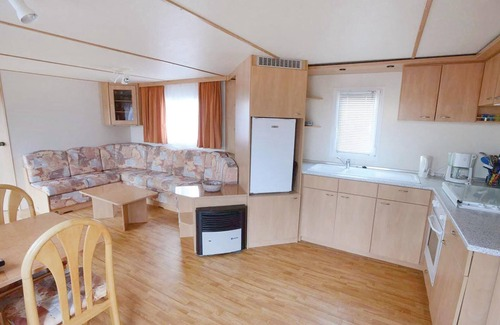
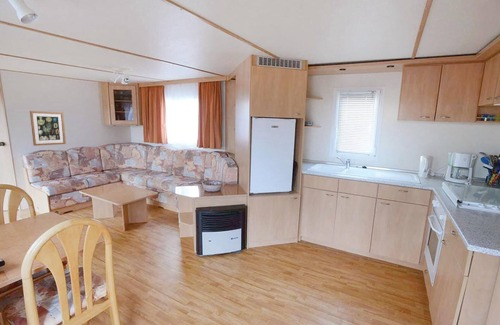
+ wall art [29,110,67,147]
